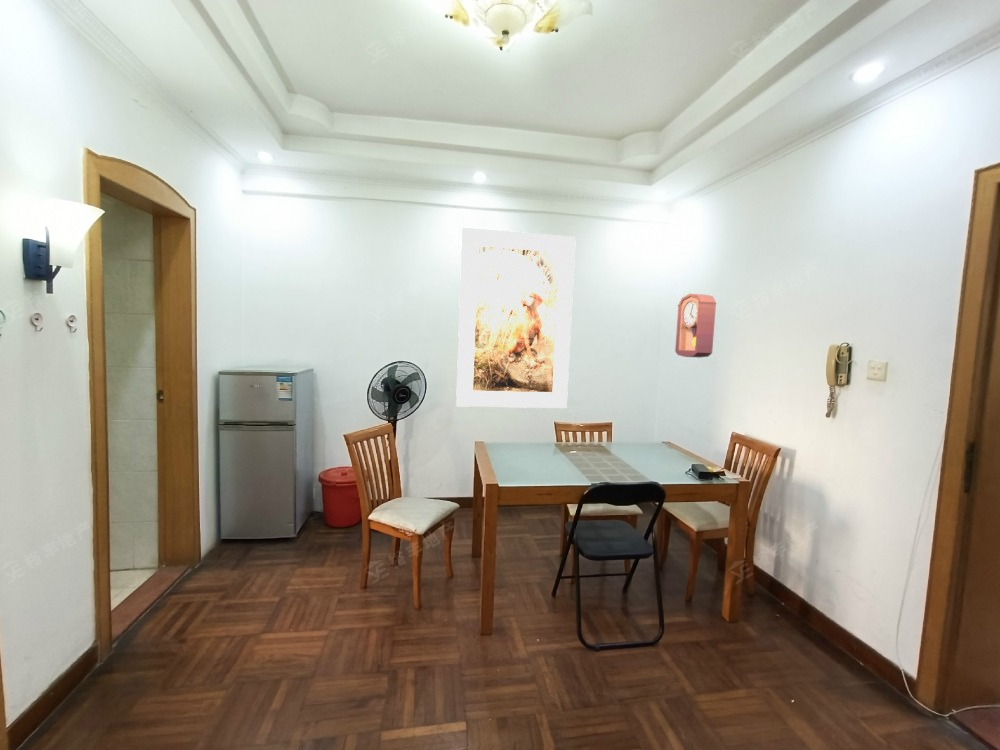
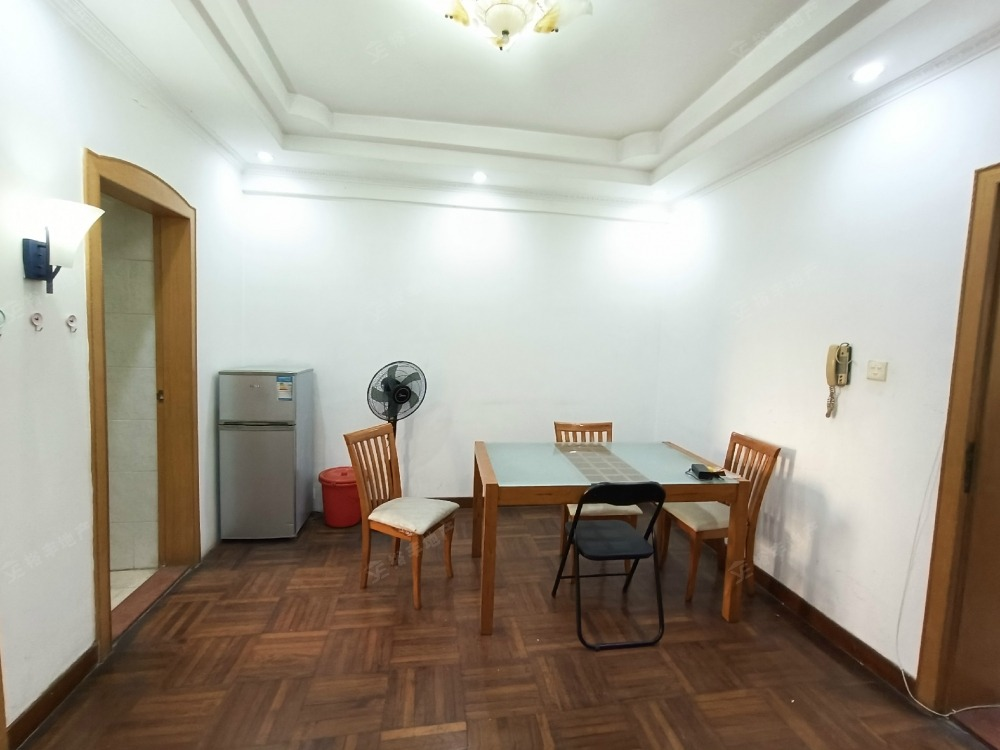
- pendulum clock [674,293,717,359]
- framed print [455,227,577,409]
